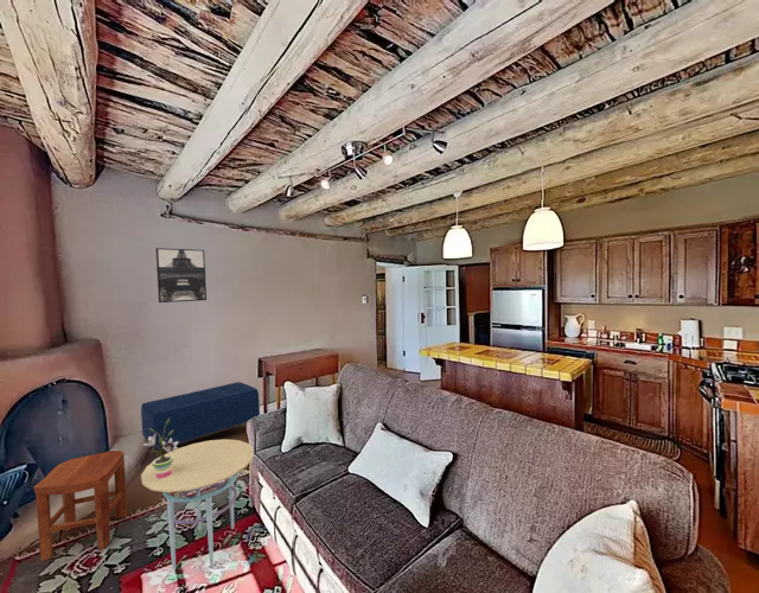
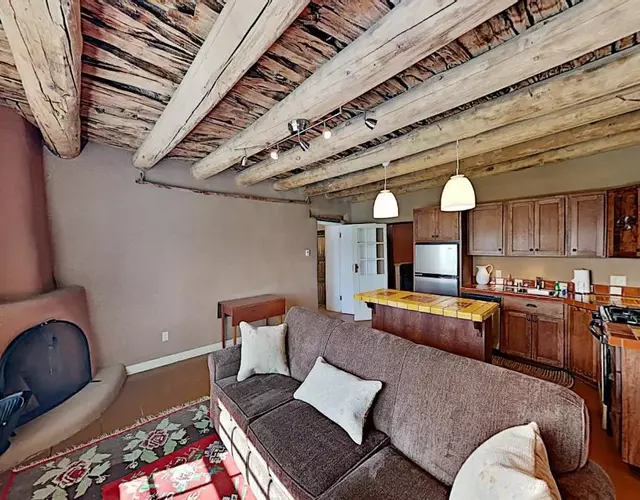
- stool [32,448,128,562]
- wall art [154,247,208,304]
- potted plant [142,419,180,478]
- bench [140,381,261,459]
- side table [140,438,255,570]
